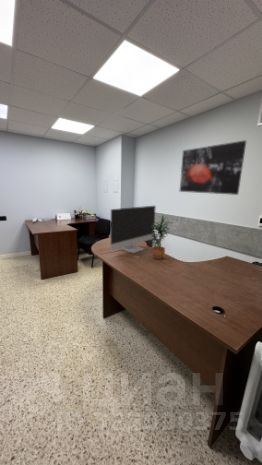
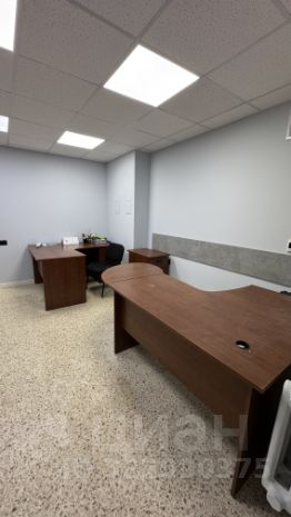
- wall art [178,139,247,196]
- potted plant [148,215,173,260]
- computer monitor [109,205,157,254]
